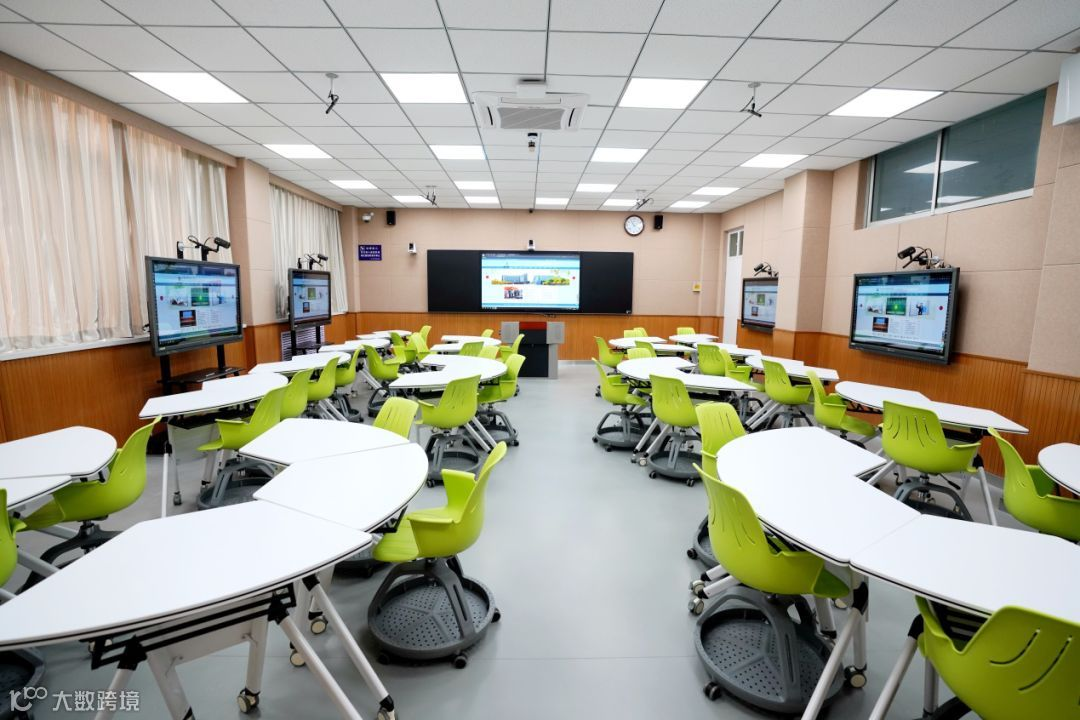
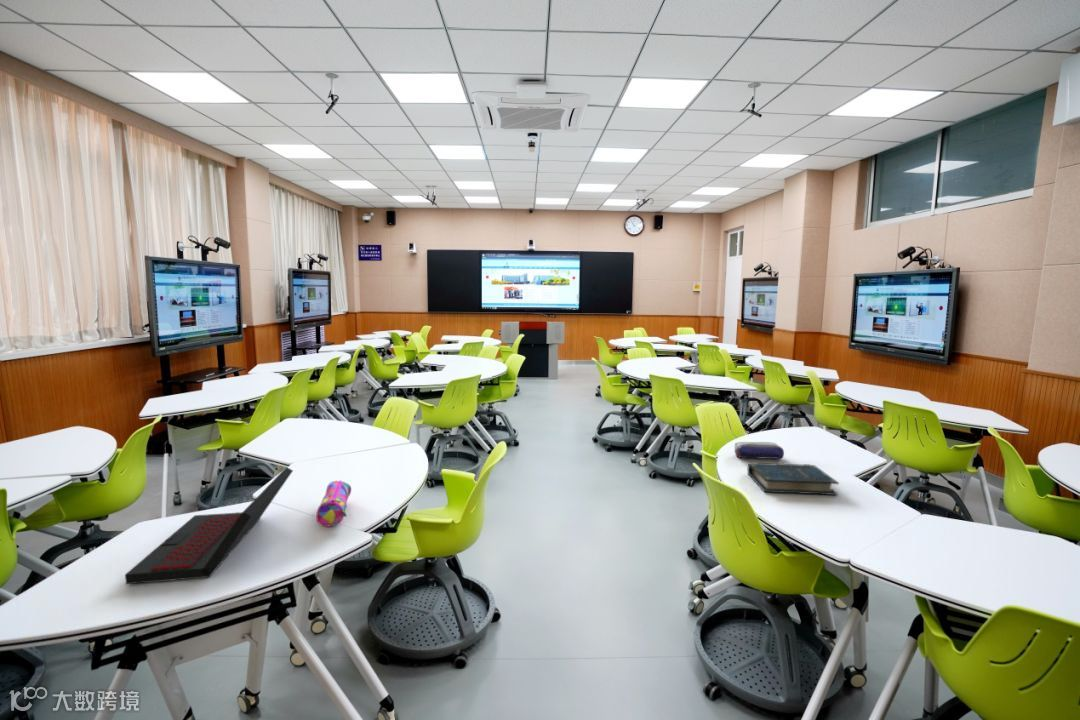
+ pencil case [315,480,352,528]
+ book [746,461,840,496]
+ pencil case [734,441,785,460]
+ laptop [124,466,294,585]
